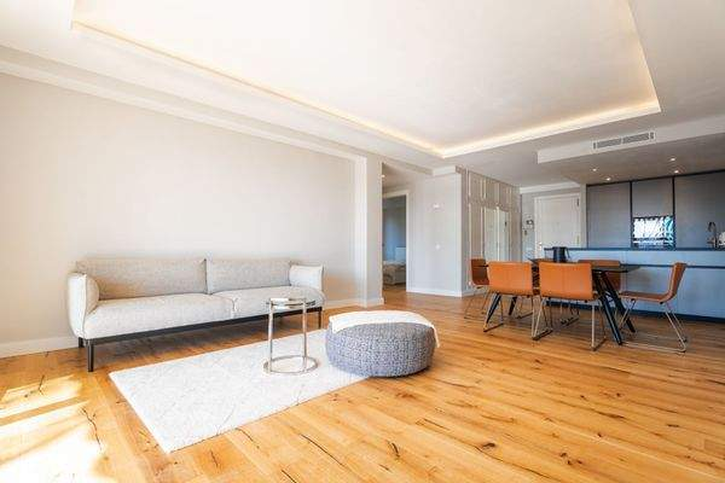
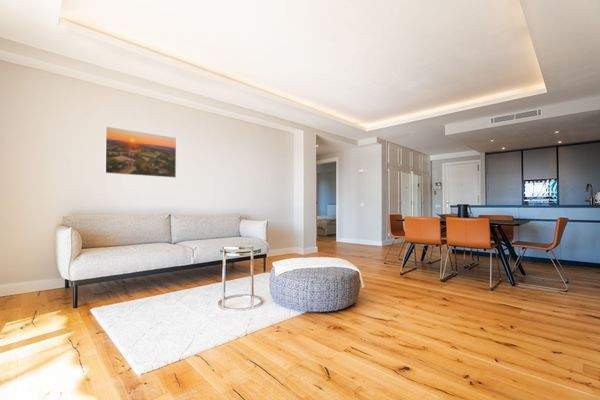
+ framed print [104,126,177,179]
